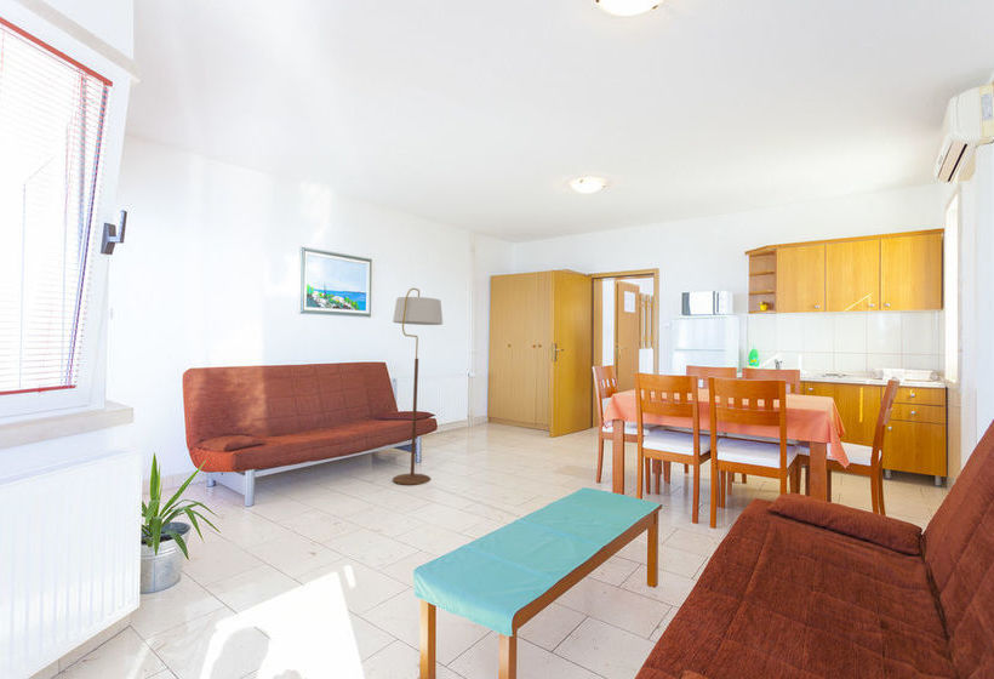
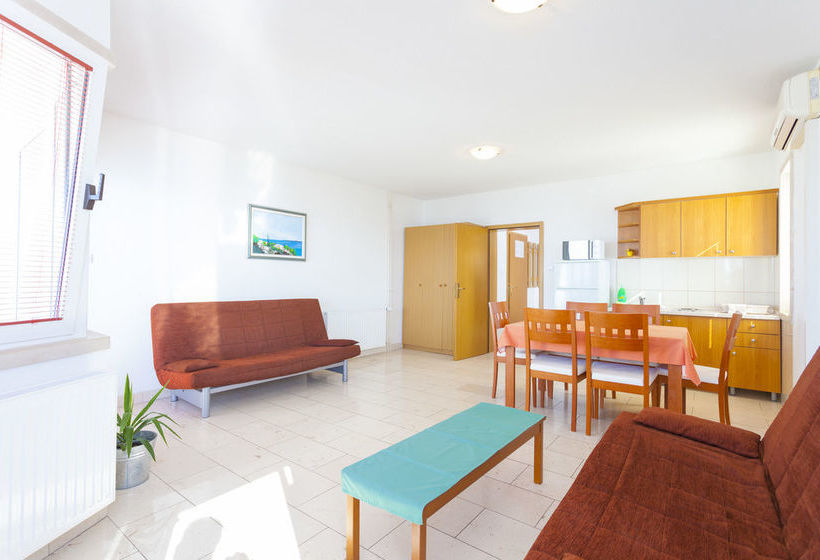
- floor lamp [392,287,444,486]
